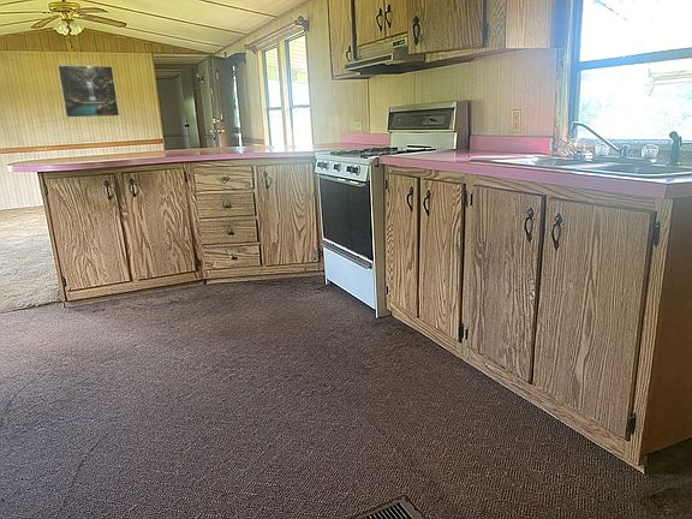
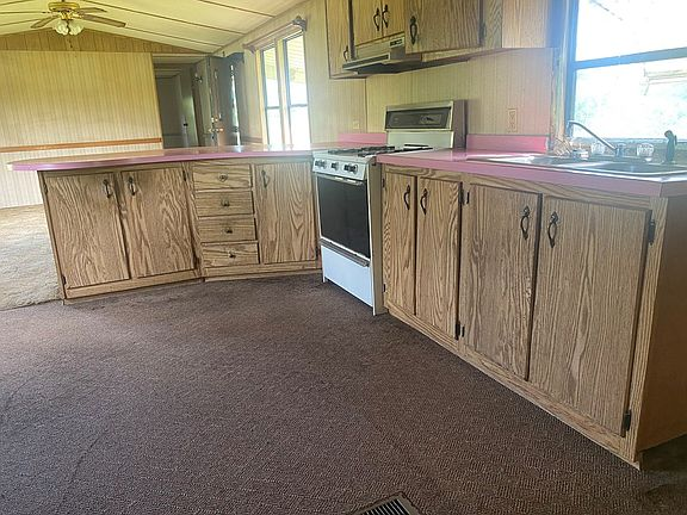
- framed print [56,65,120,119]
